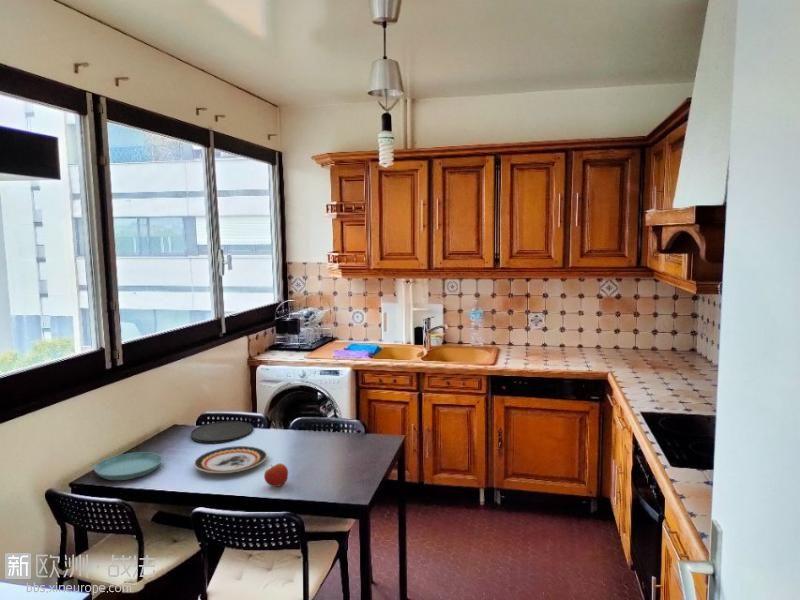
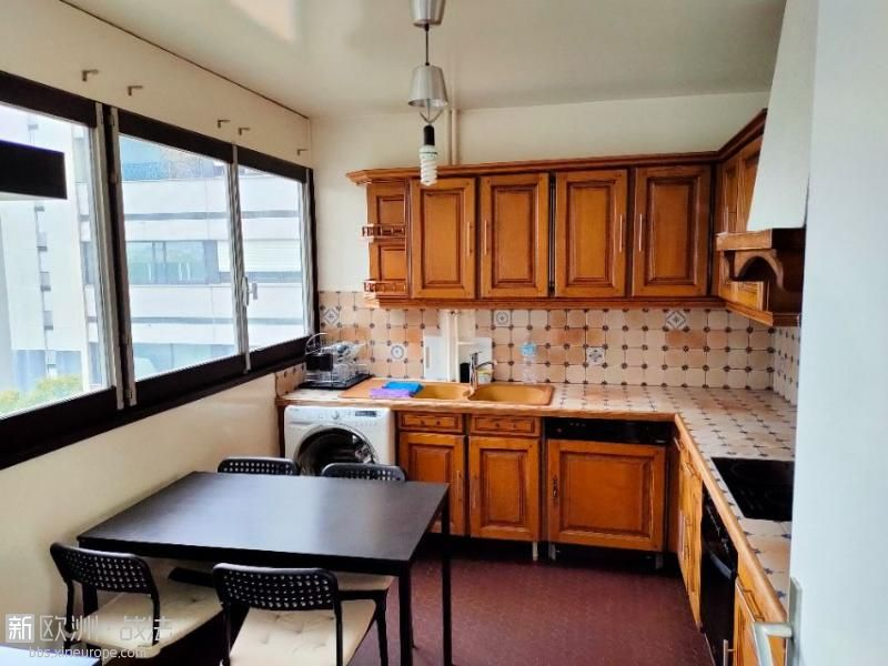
- plate [193,445,268,474]
- saucer [93,451,163,481]
- plate [190,420,254,444]
- apple [263,462,289,488]
